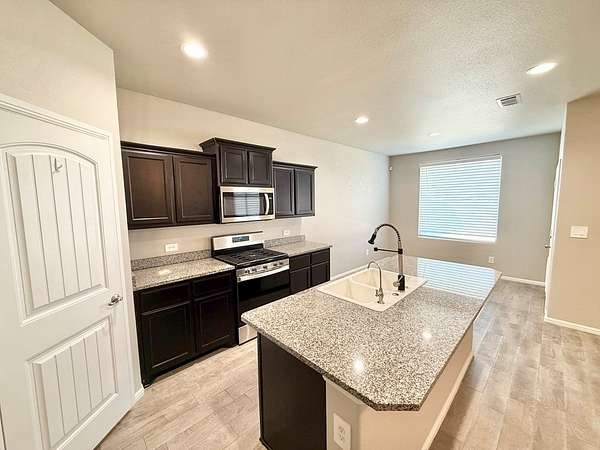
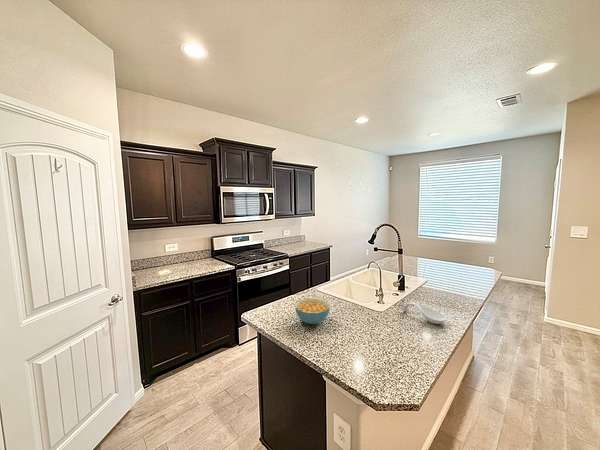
+ spoon rest [402,301,448,325]
+ cereal bowl [294,298,331,325]
